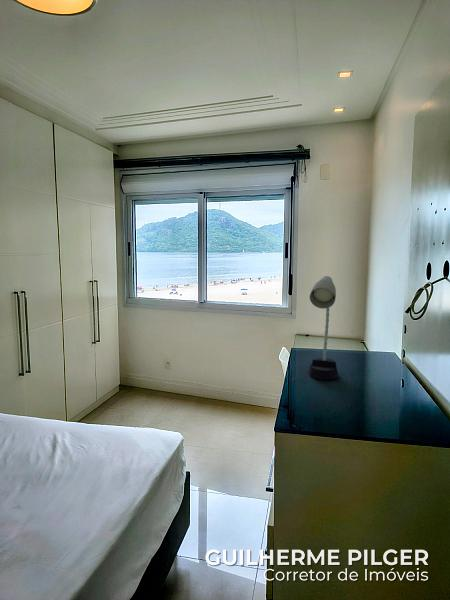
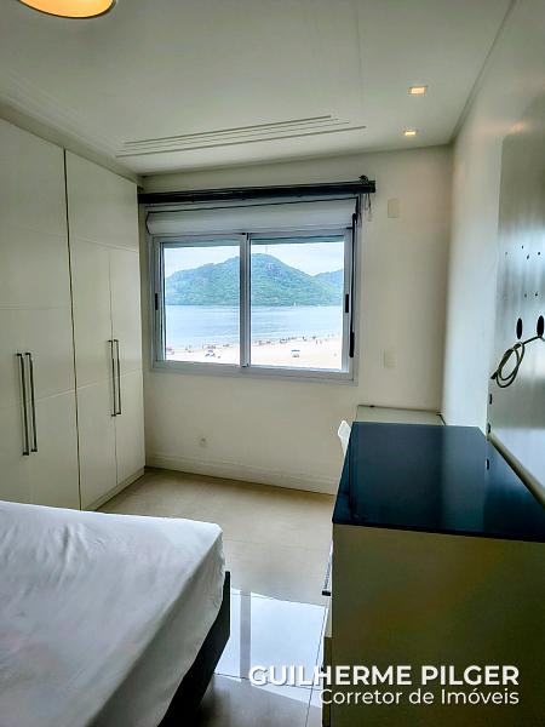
- desk lamp [308,275,339,381]
